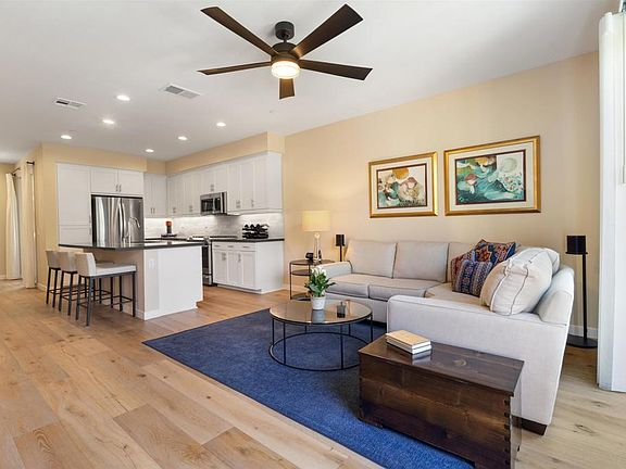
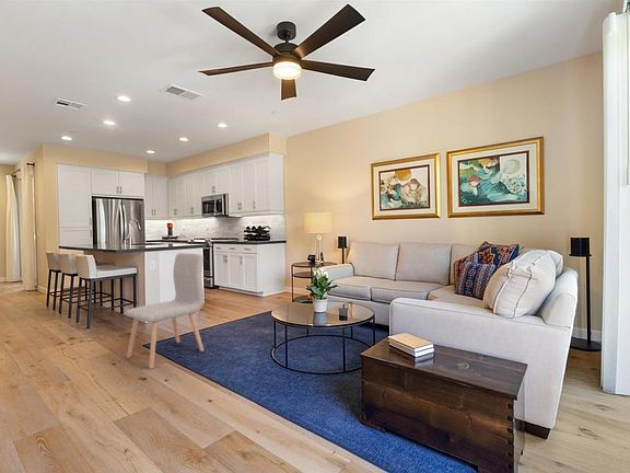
+ chair [125,252,205,370]
